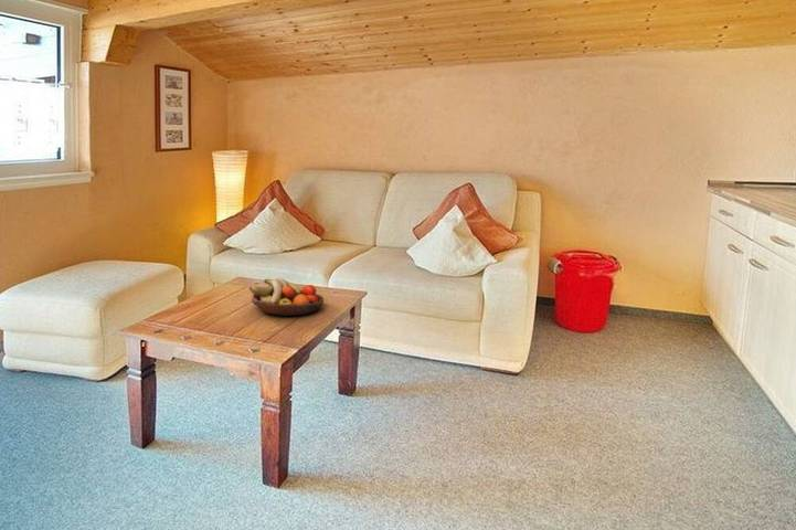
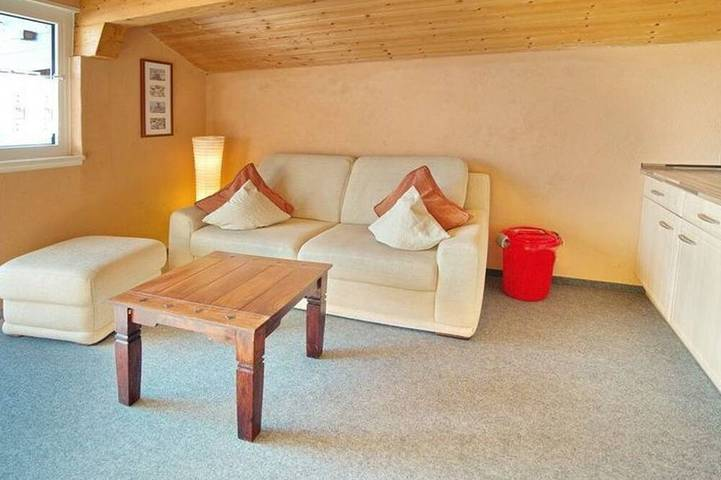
- fruit bowl [248,277,325,317]
